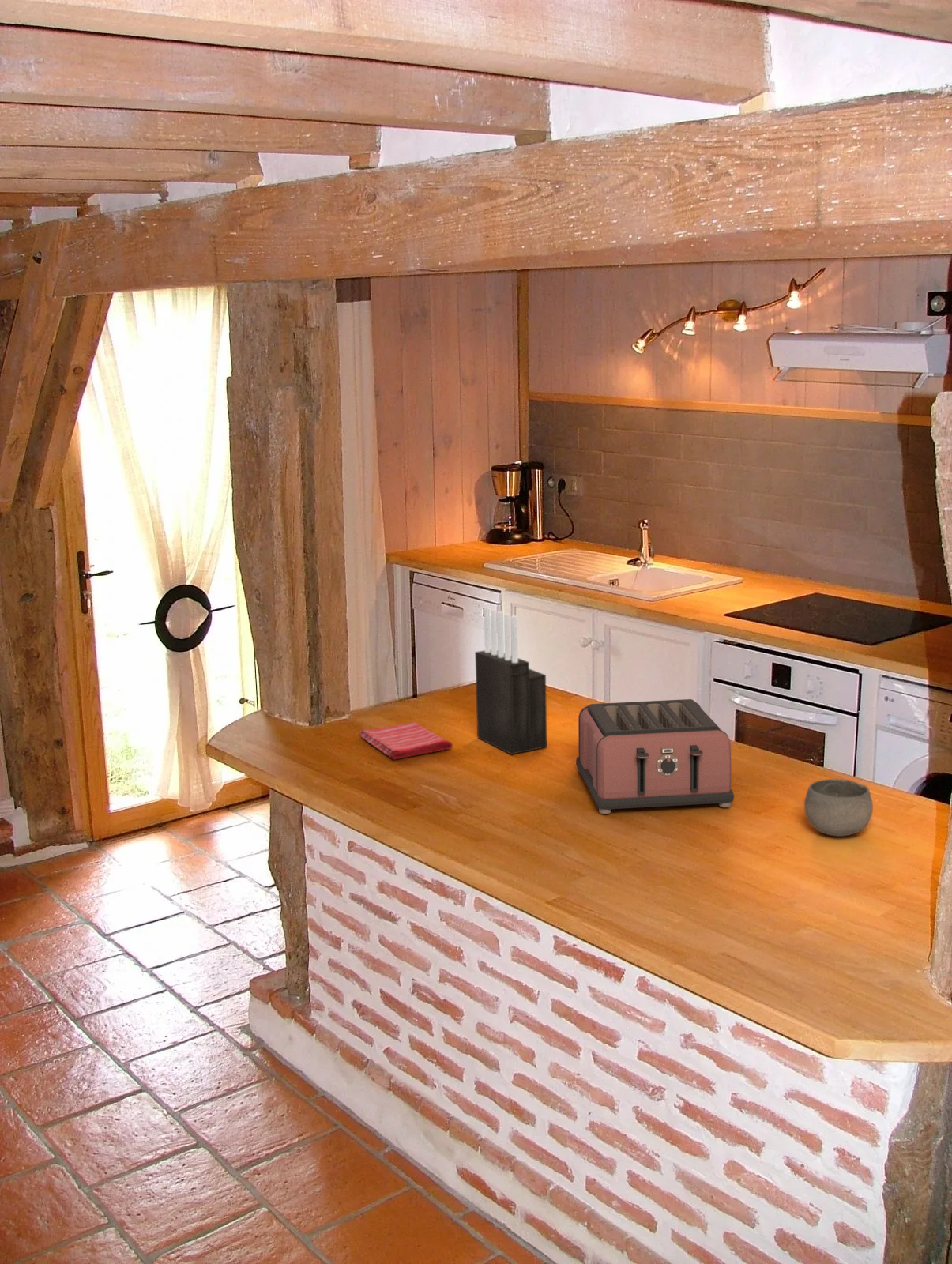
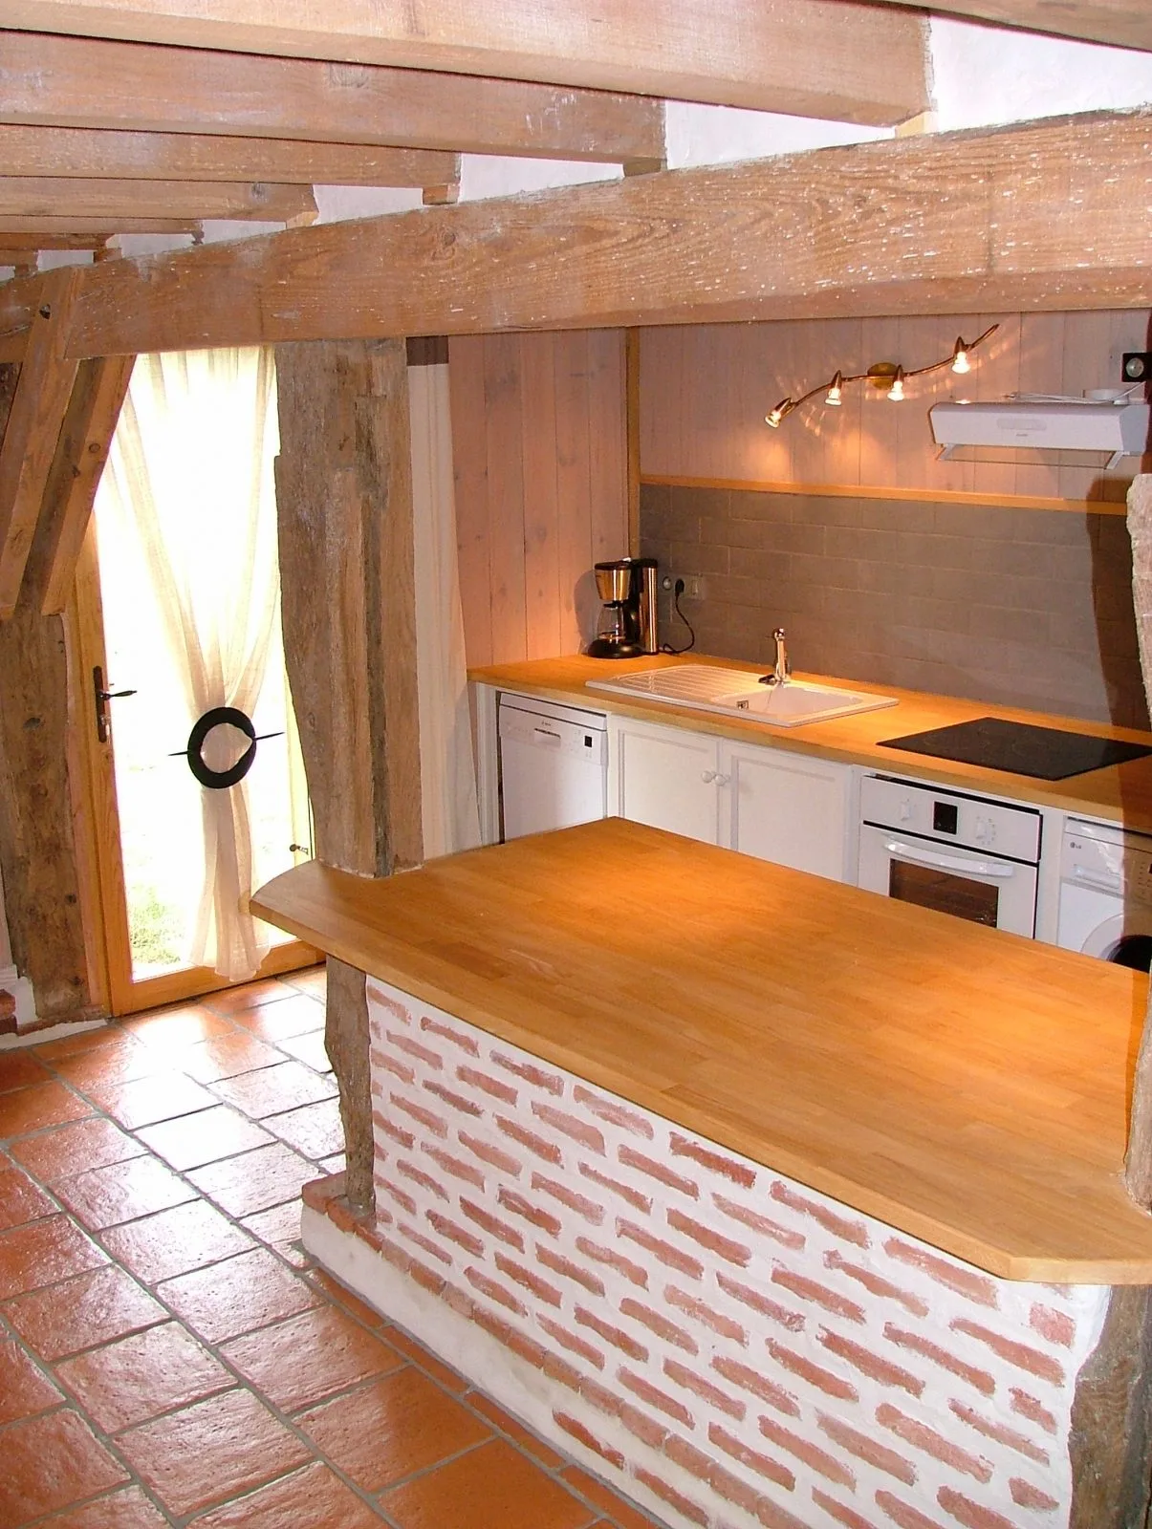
- bowl [803,778,874,837]
- toaster [575,698,735,815]
- dish towel [359,721,453,761]
- knife block [474,606,547,755]
